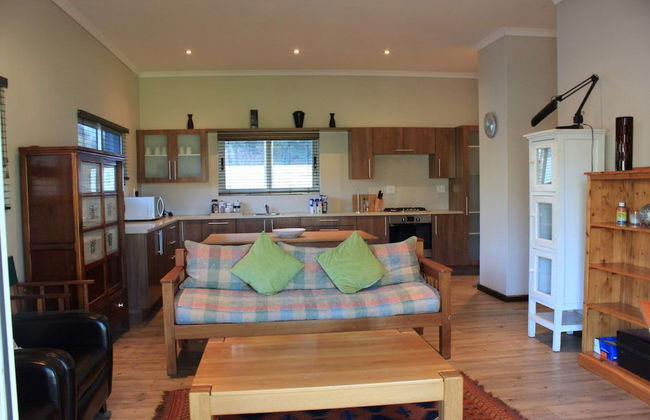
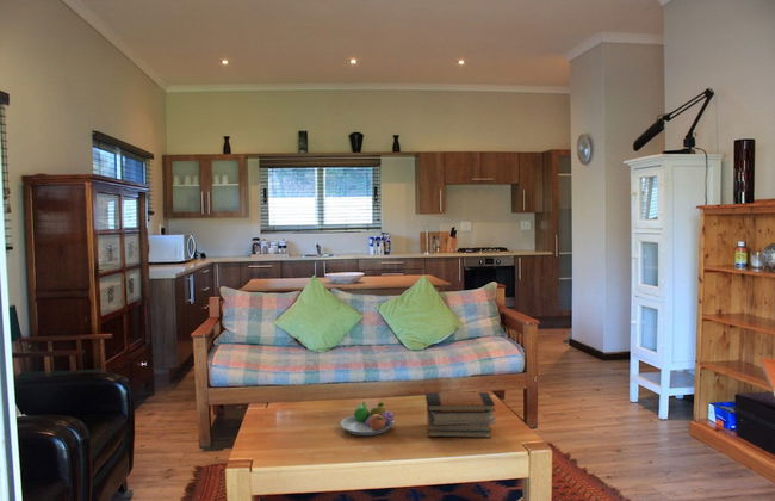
+ book stack [424,391,497,439]
+ fruit bowl [340,401,396,437]
